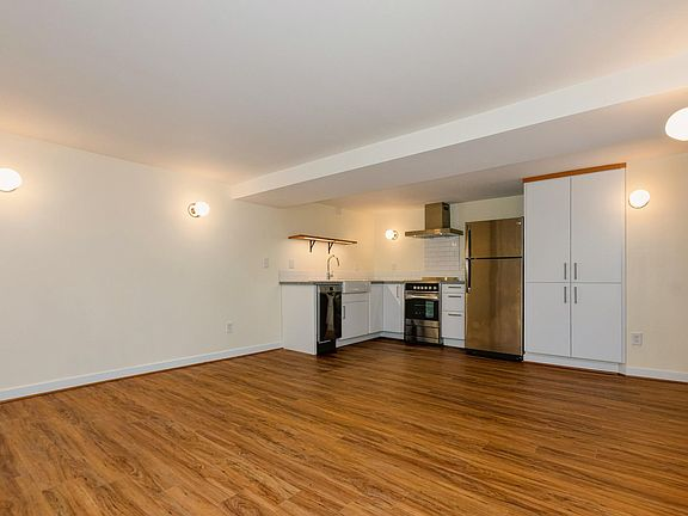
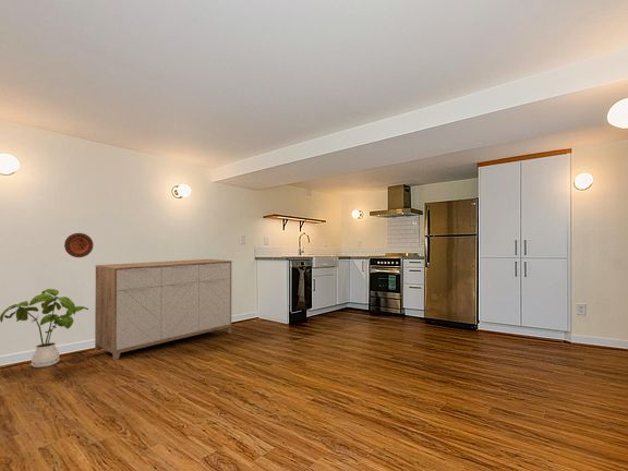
+ house plant [0,288,89,369]
+ decorative plate [63,232,95,258]
+ sideboard [94,258,233,361]
